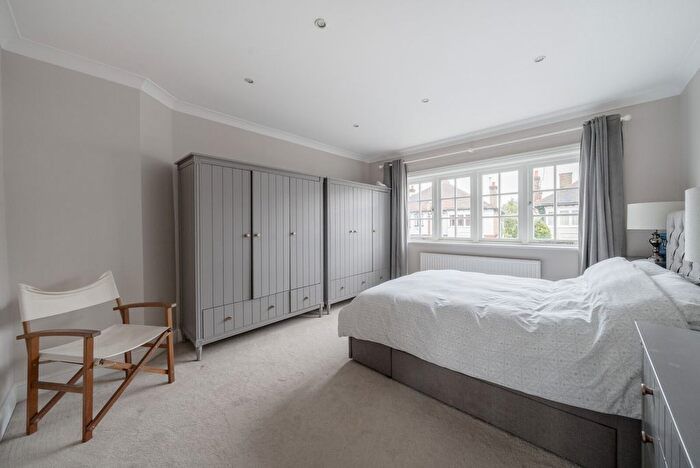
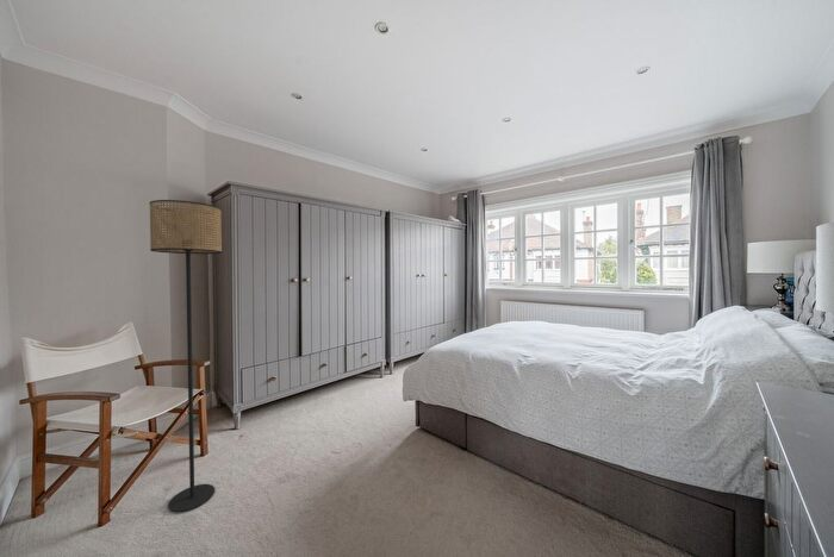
+ floor lamp [149,199,223,513]
